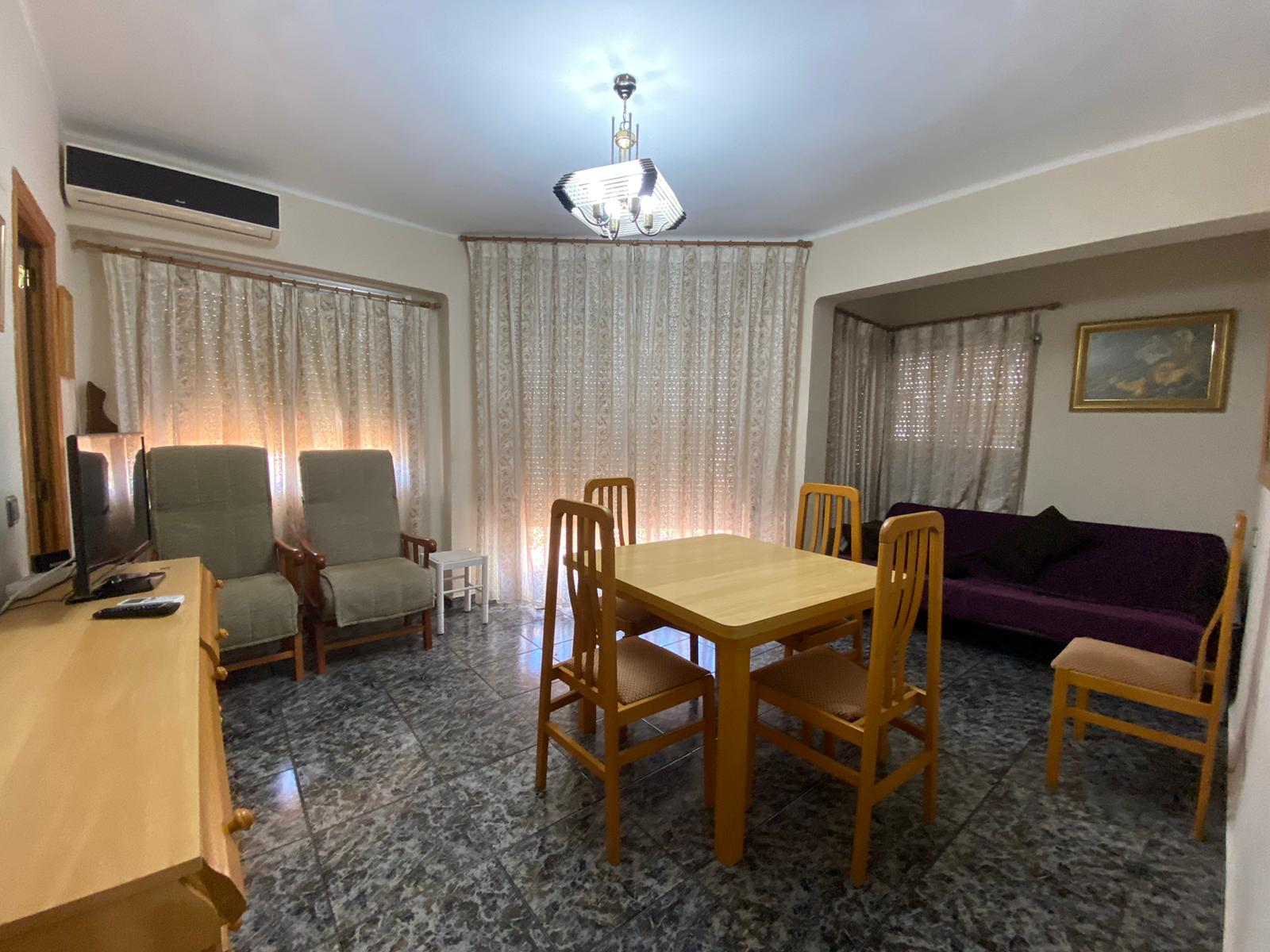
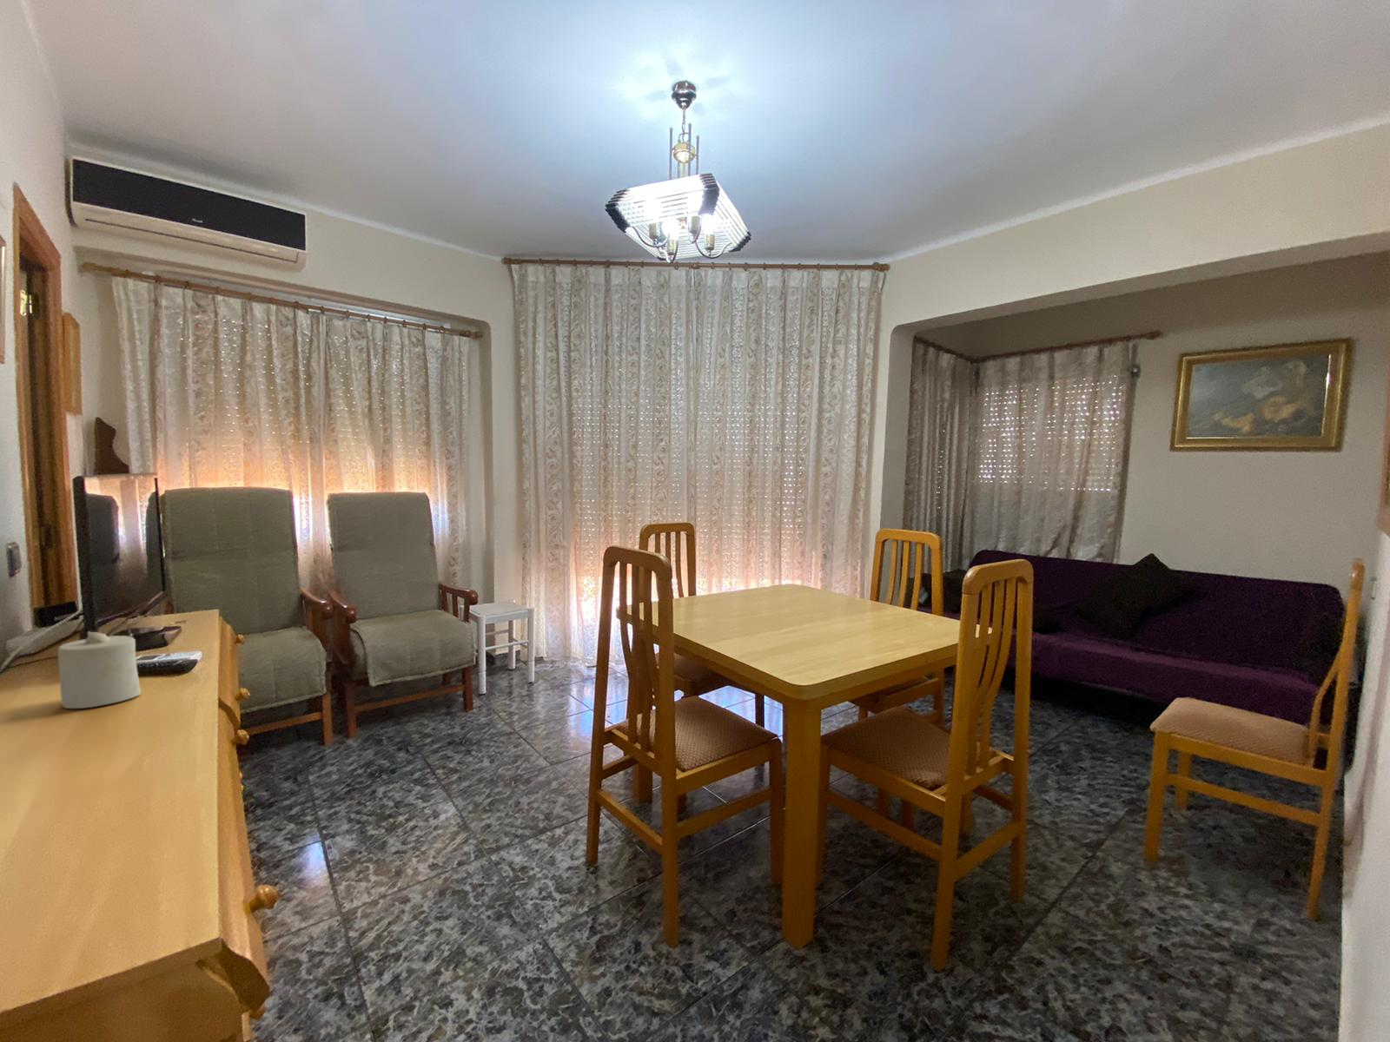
+ candle [57,630,141,709]
